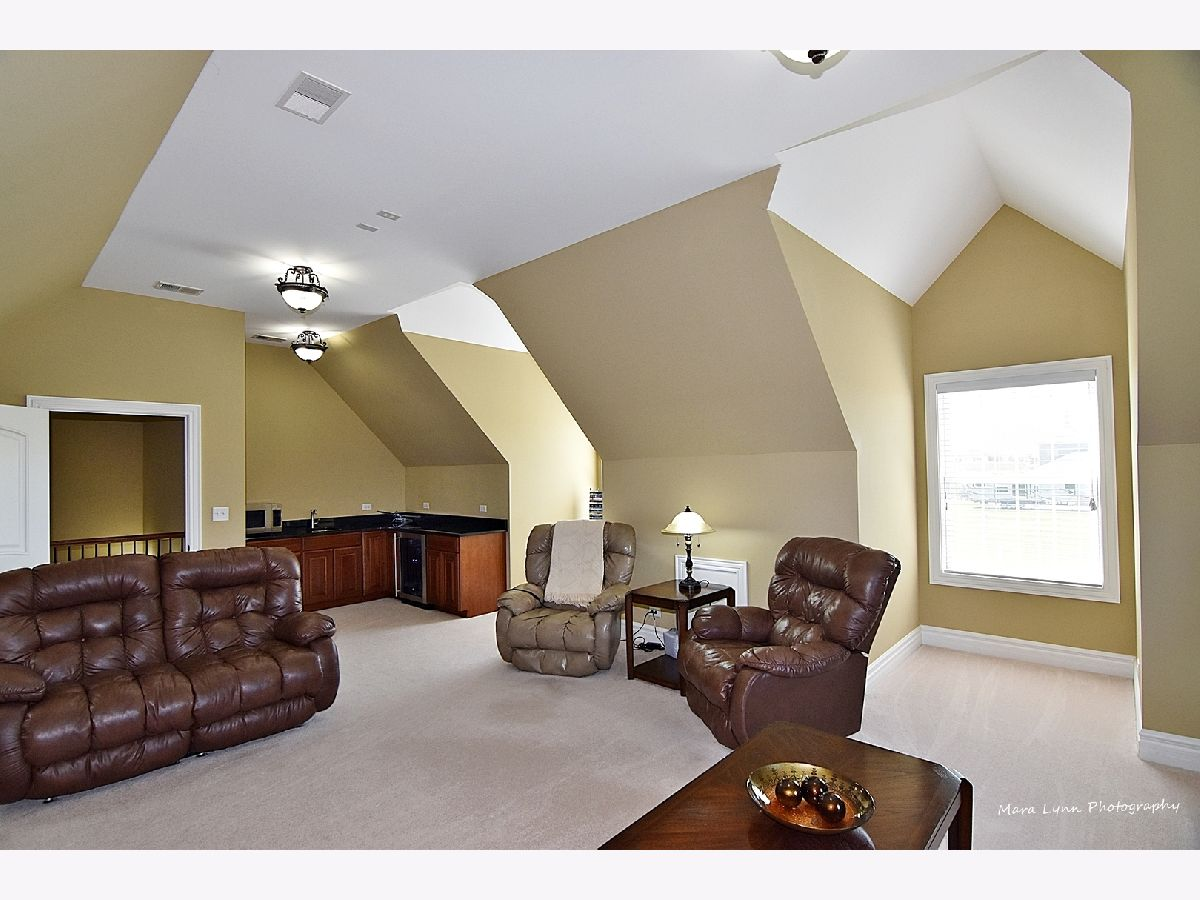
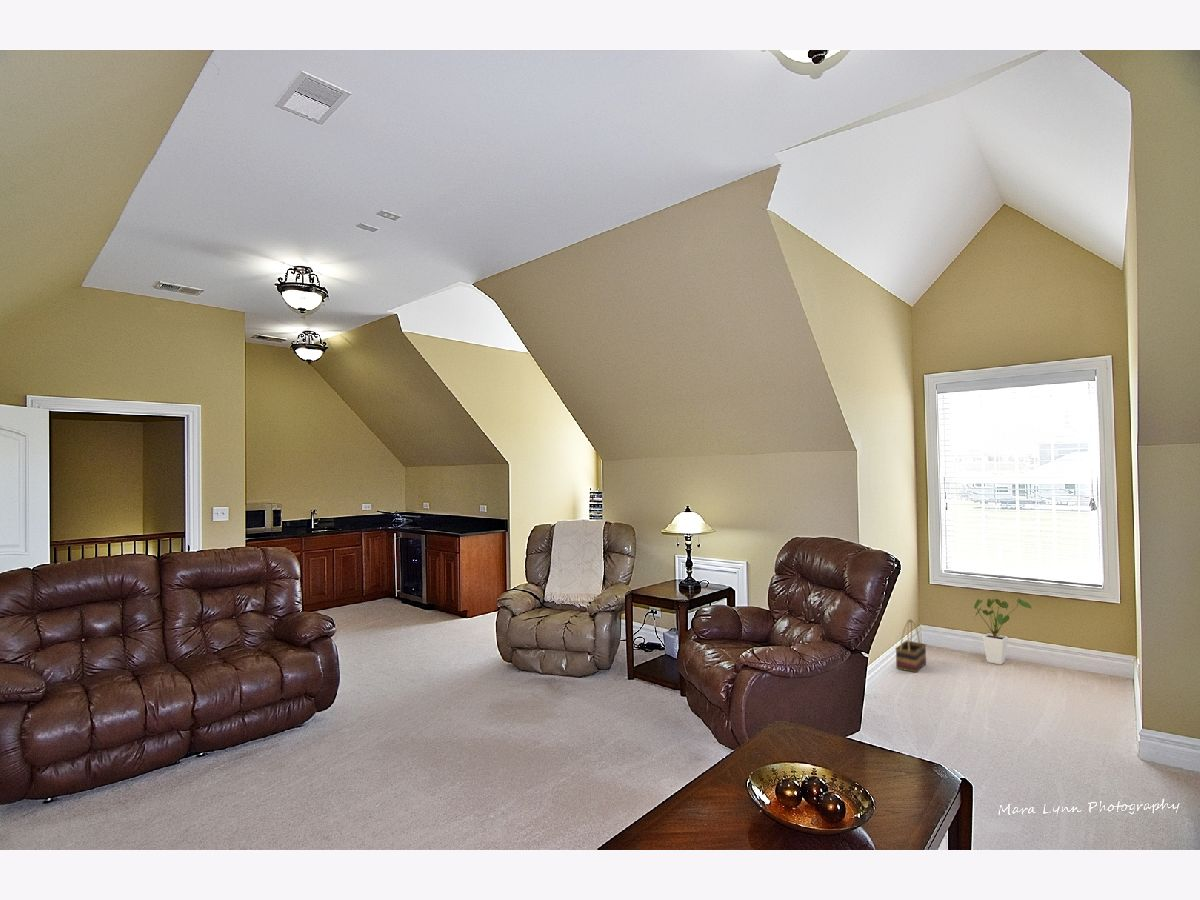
+ house plant [973,597,1033,666]
+ basket [894,618,927,674]
